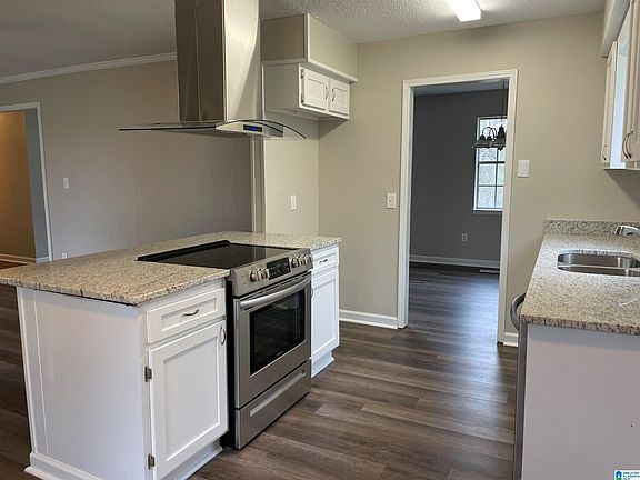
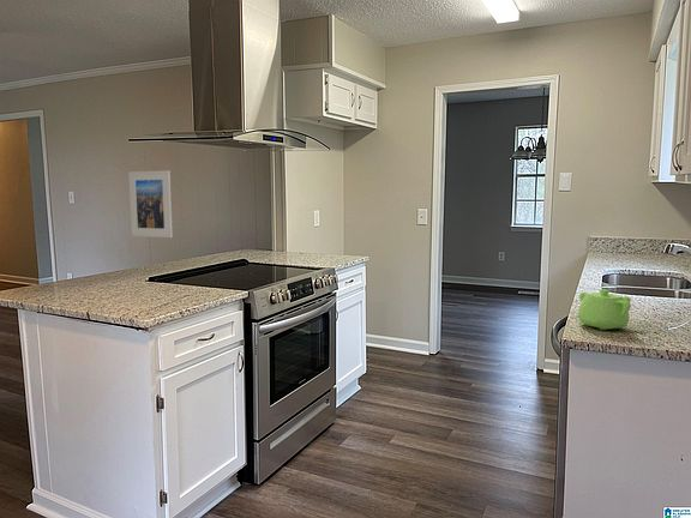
+ teapot [577,288,632,331]
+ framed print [127,169,174,239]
